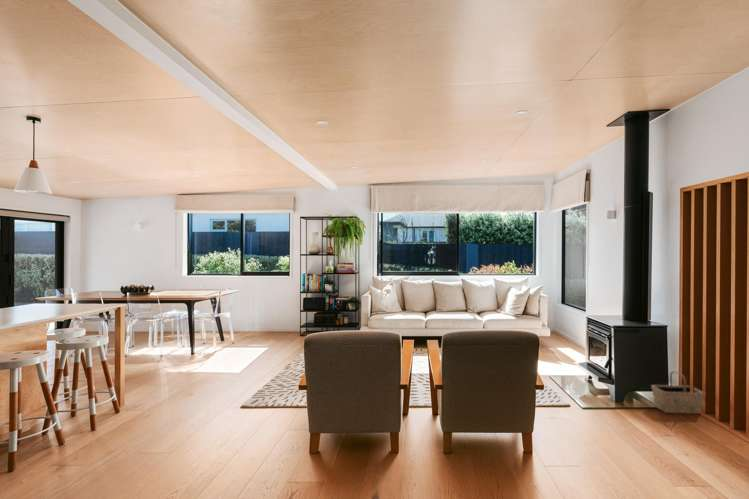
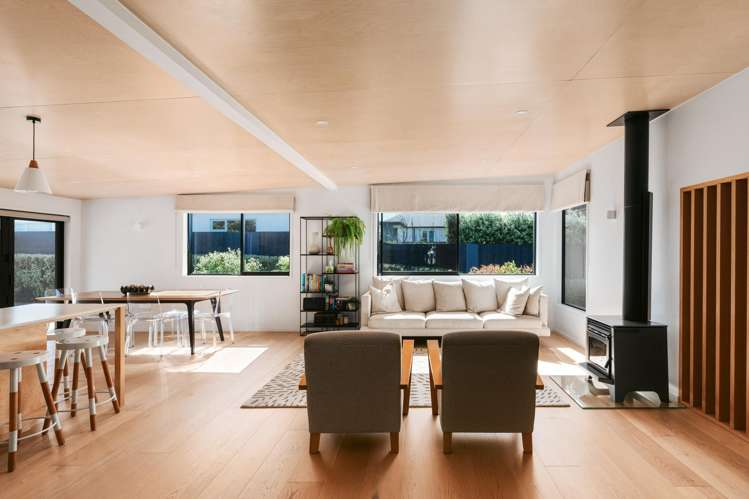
- basket [650,370,704,415]
